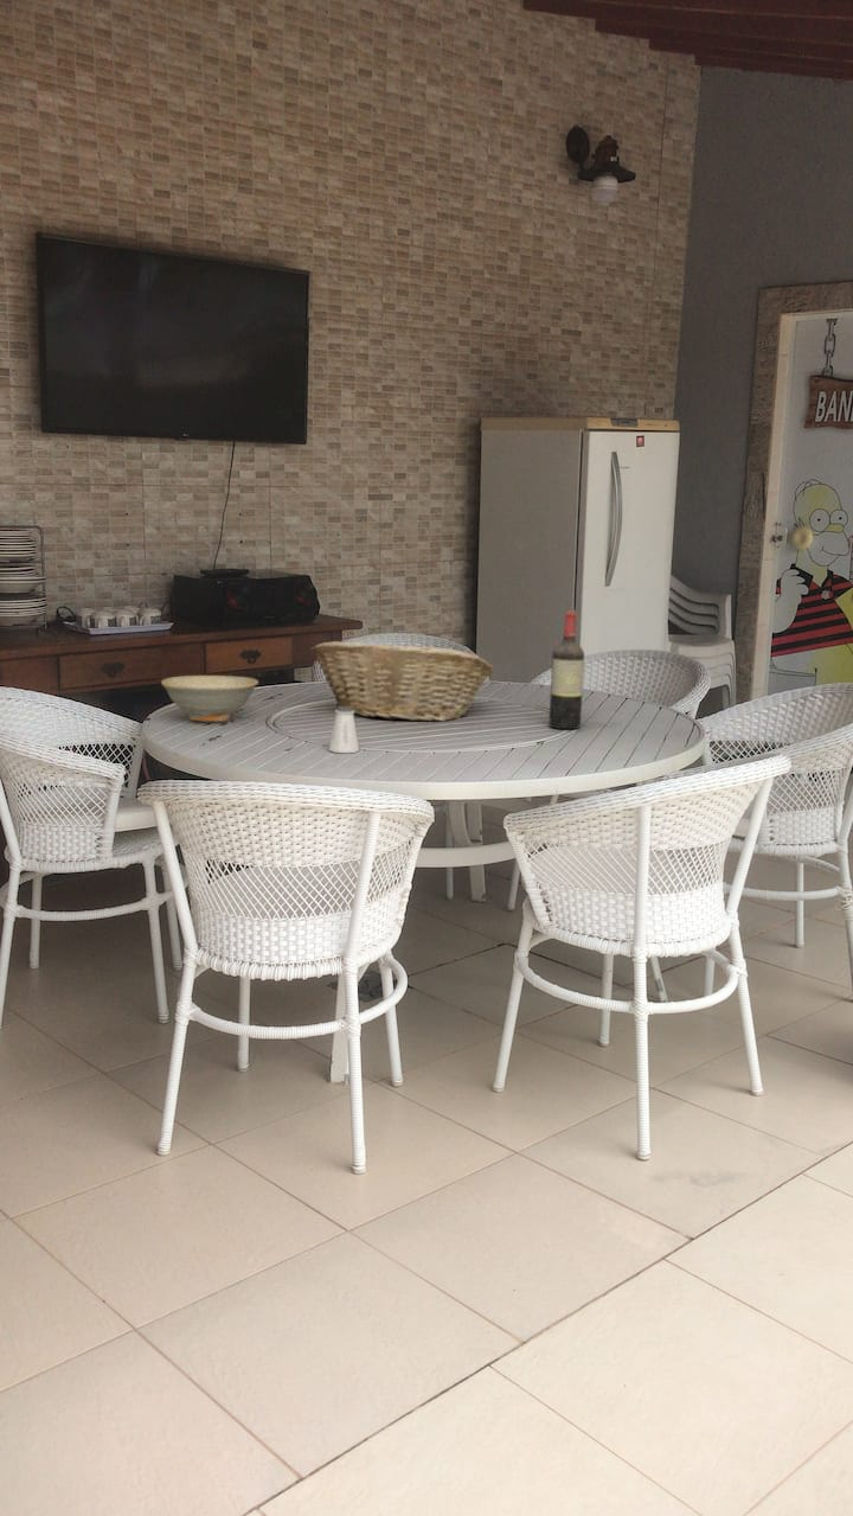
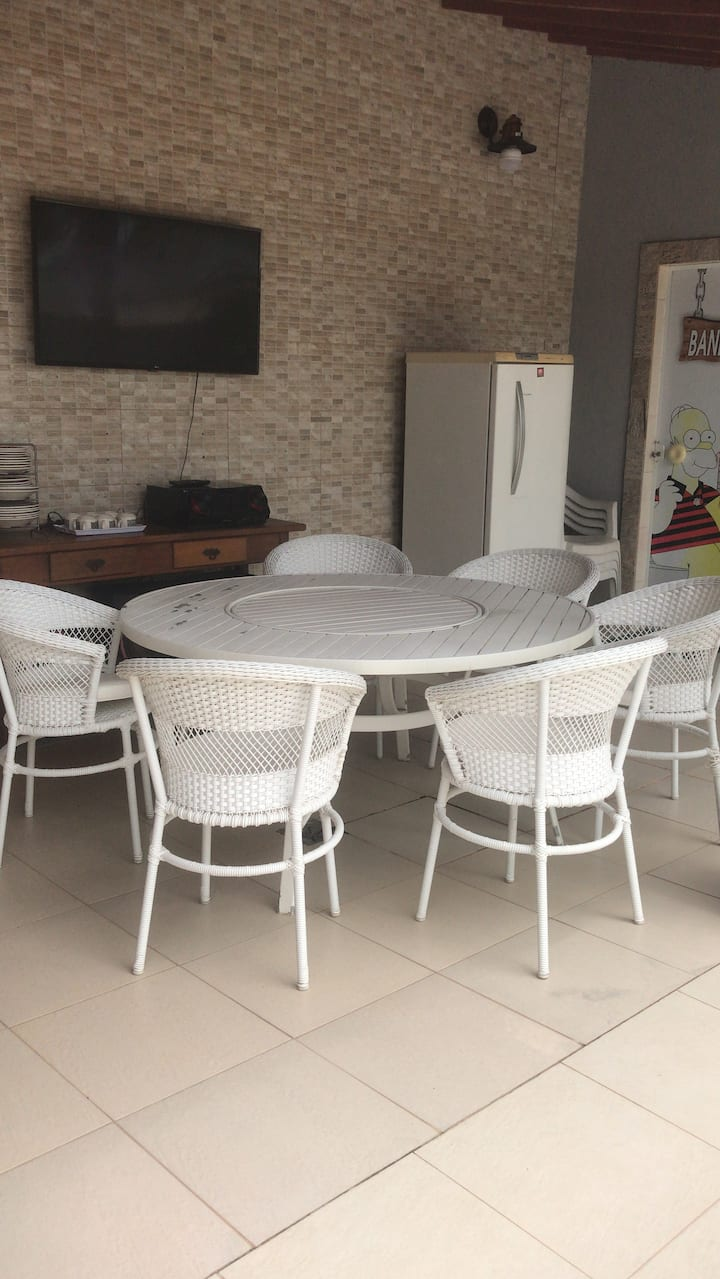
- wine bottle [547,609,585,730]
- fruit basket [309,640,495,723]
- dish [160,674,259,723]
- saltshaker [327,706,361,754]
